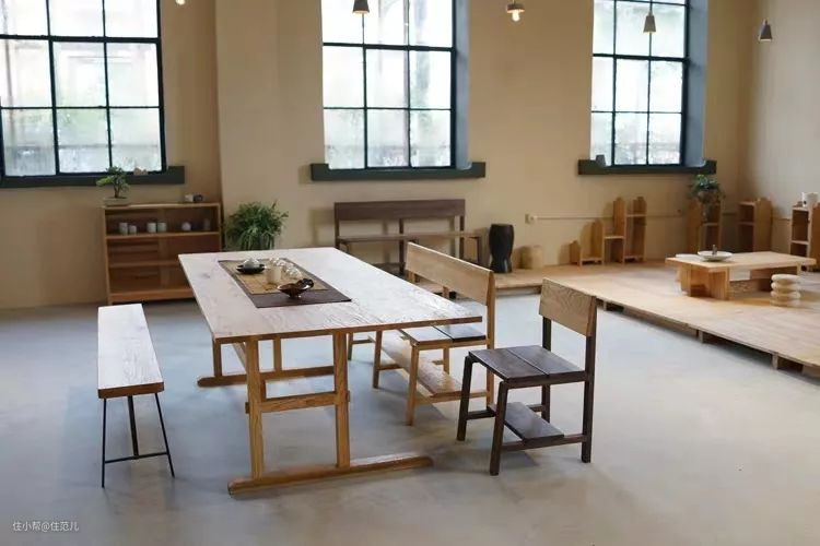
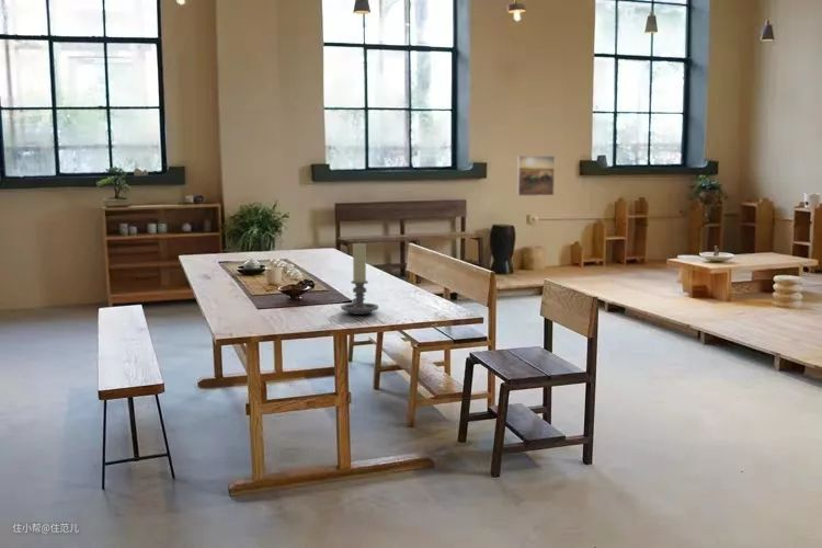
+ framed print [516,155,556,197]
+ candle holder [340,242,379,316]
